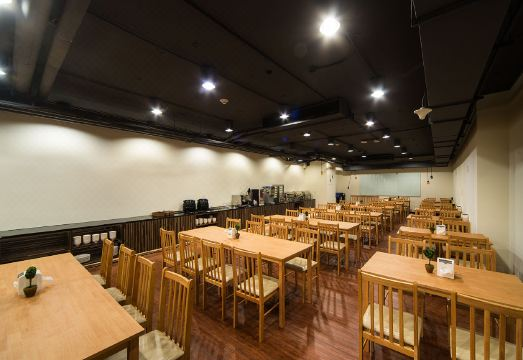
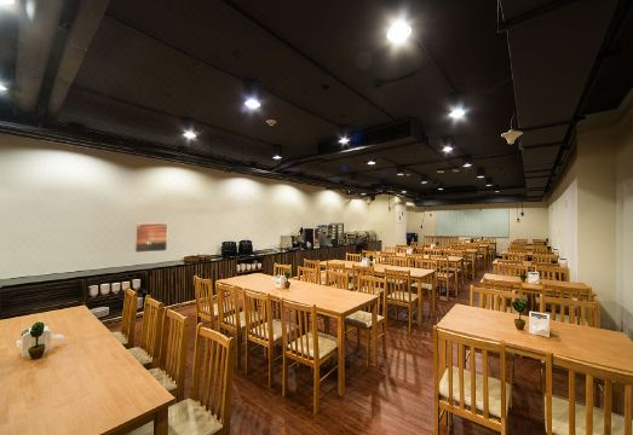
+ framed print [133,222,169,254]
